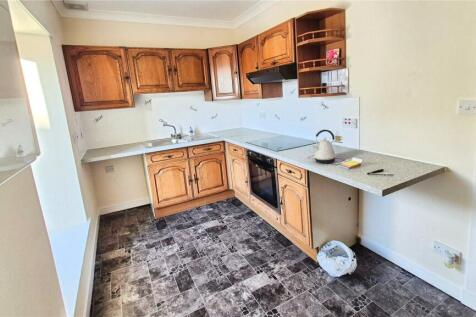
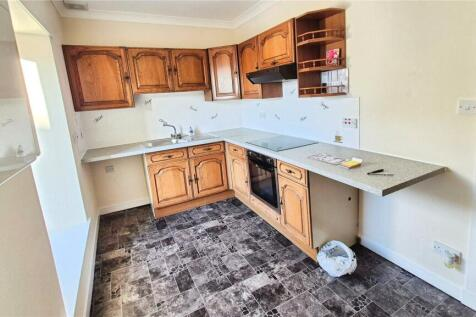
- kettle [311,129,337,164]
